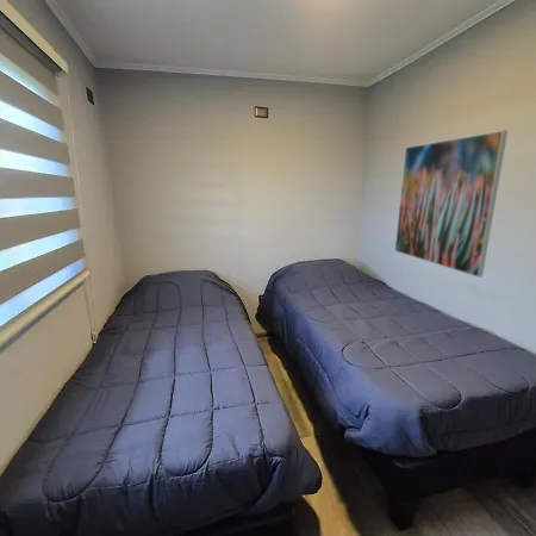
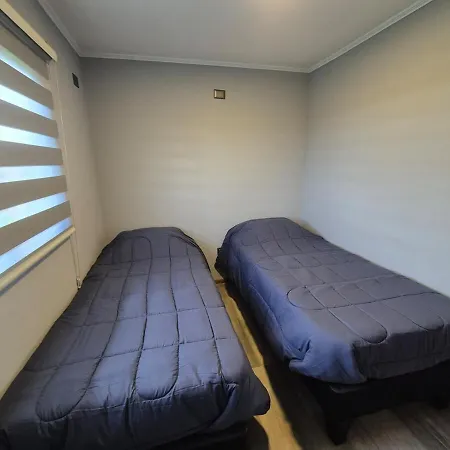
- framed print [394,130,509,279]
